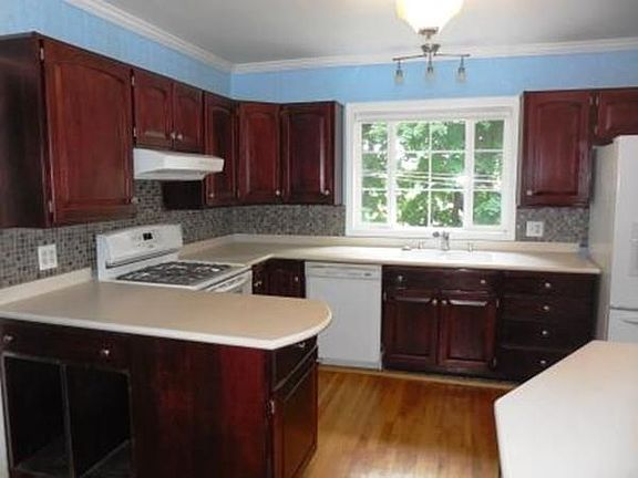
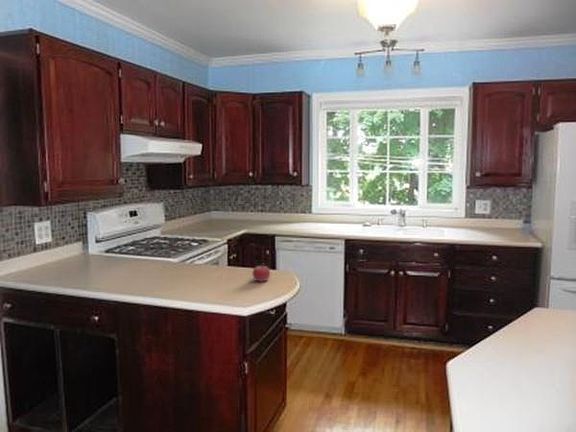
+ fruit [252,263,271,282]
